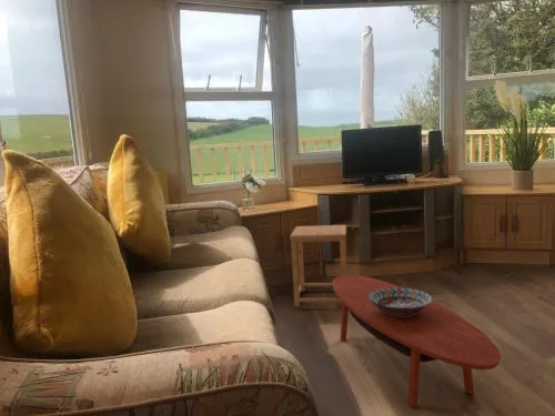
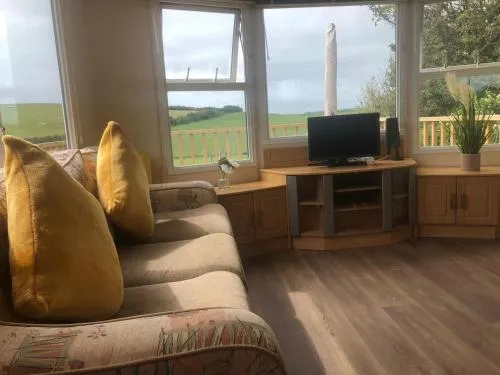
- coffee table [332,274,502,408]
- decorative bowl [369,286,434,317]
- side table [289,224,349,308]
